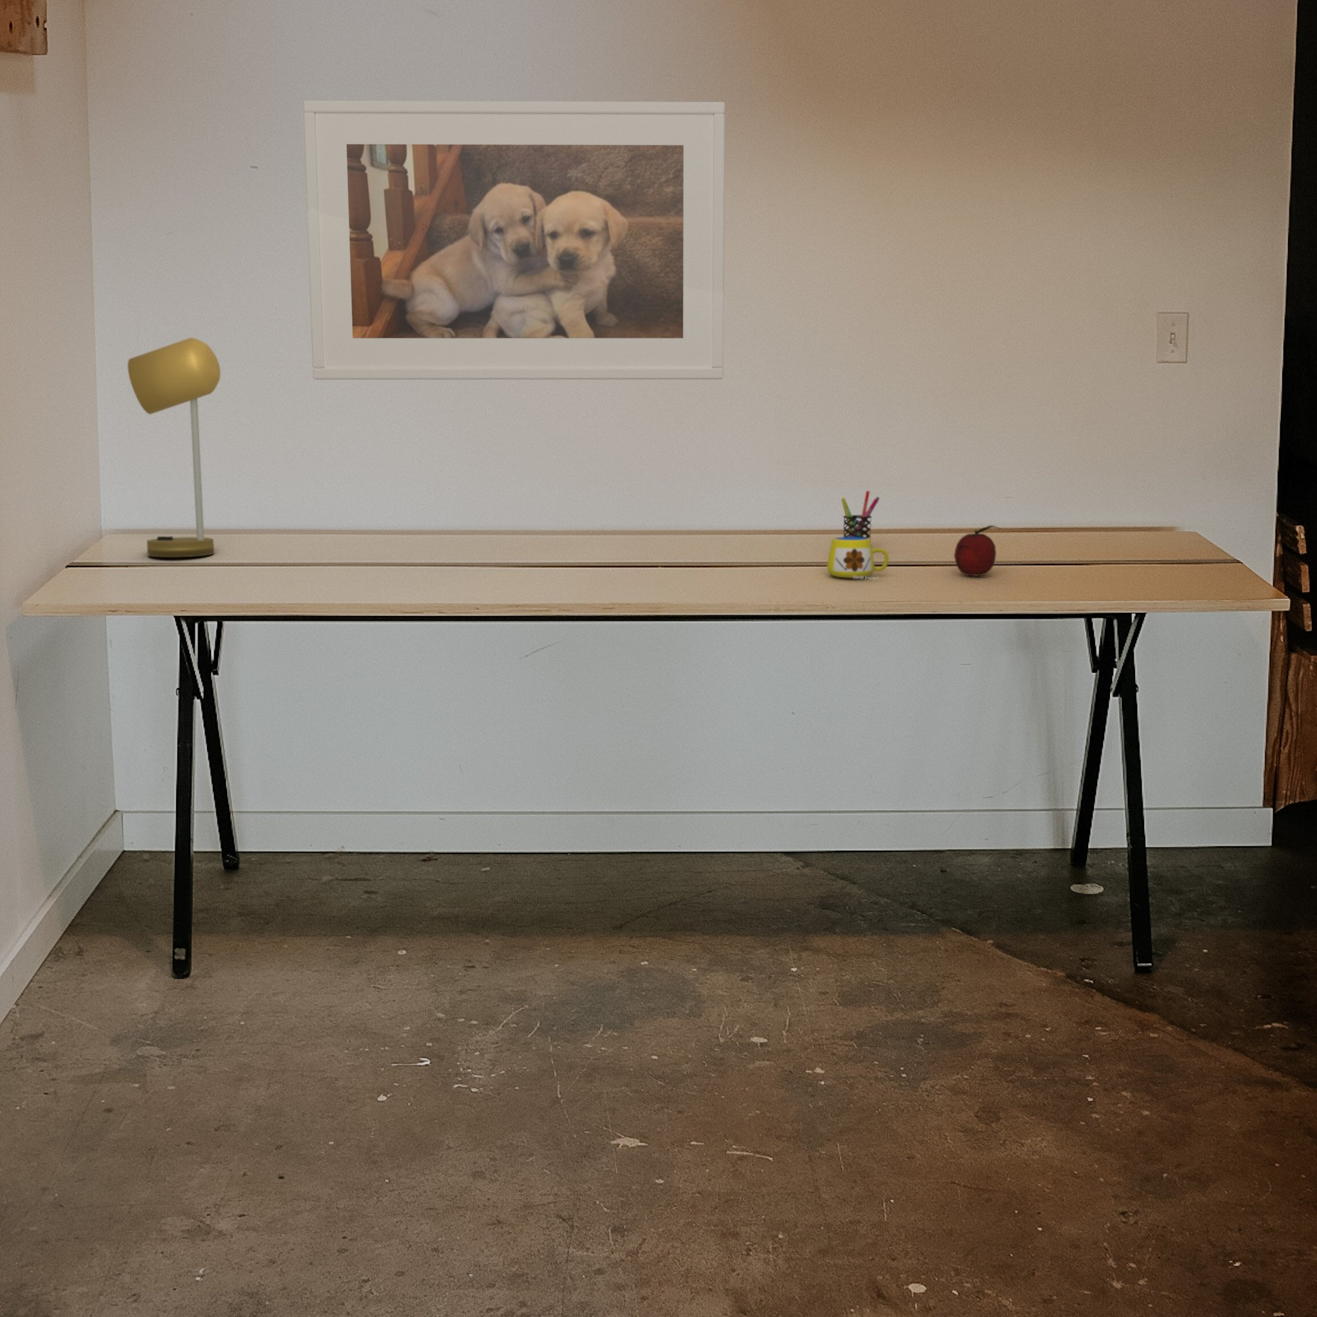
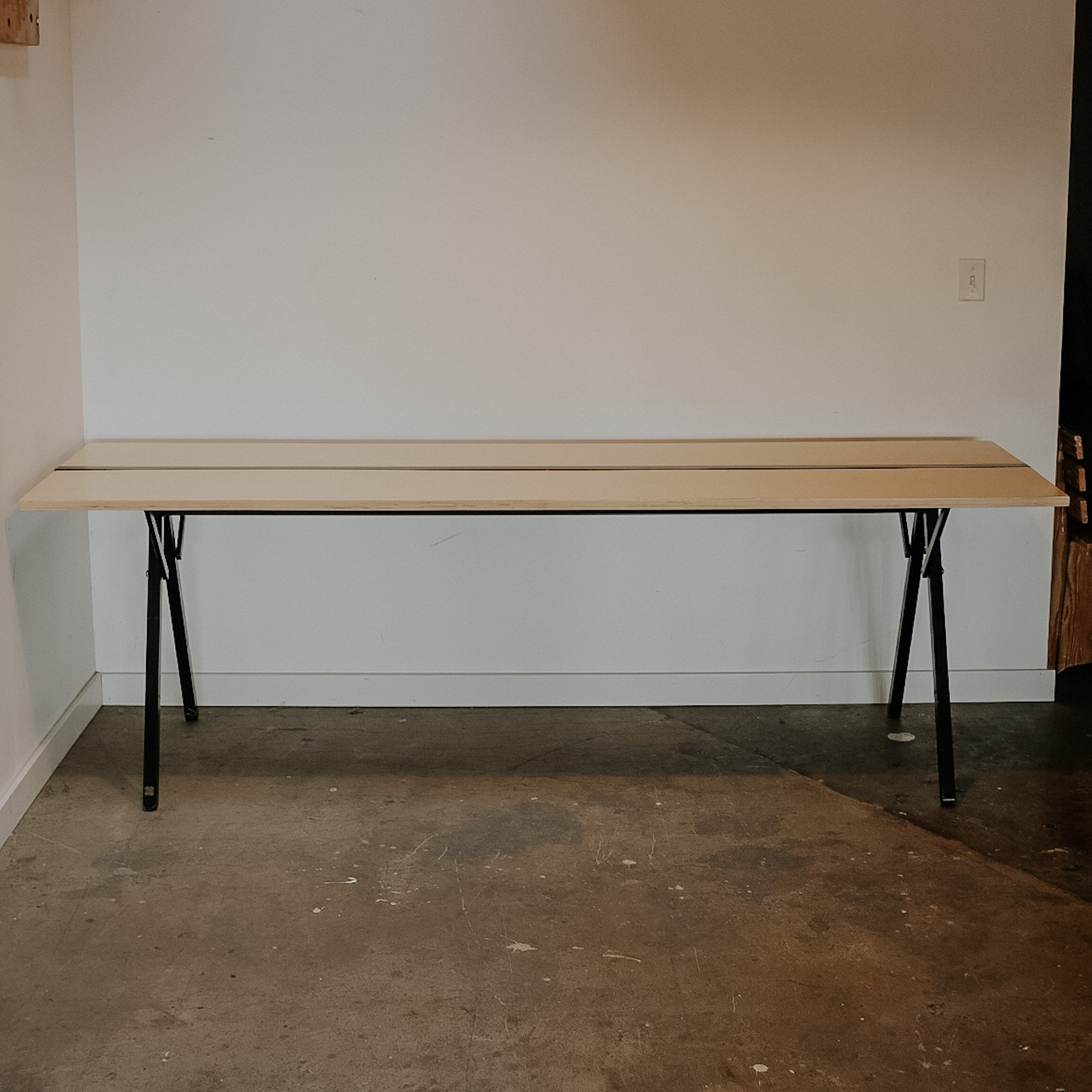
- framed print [303,100,725,380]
- mug [826,537,889,579]
- fruit [954,525,1001,576]
- desk lamp [127,336,221,558]
- pen holder [841,490,880,542]
